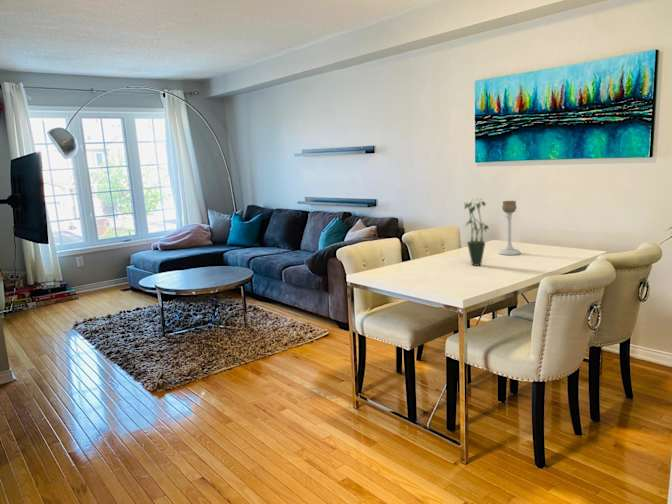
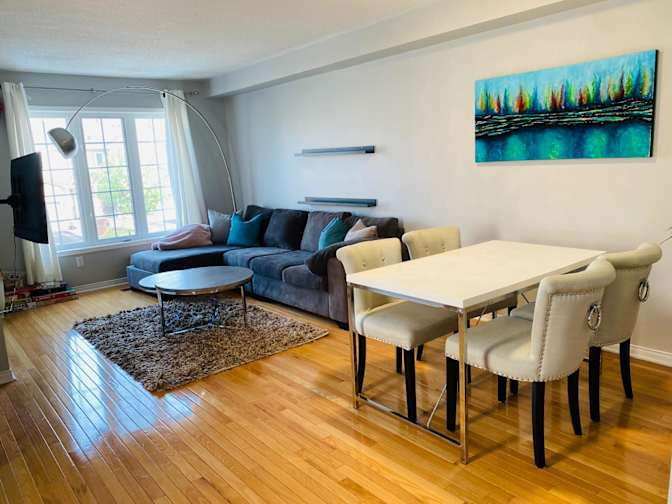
- potted plant [463,197,490,267]
- candle holder [497,200,522,256]
